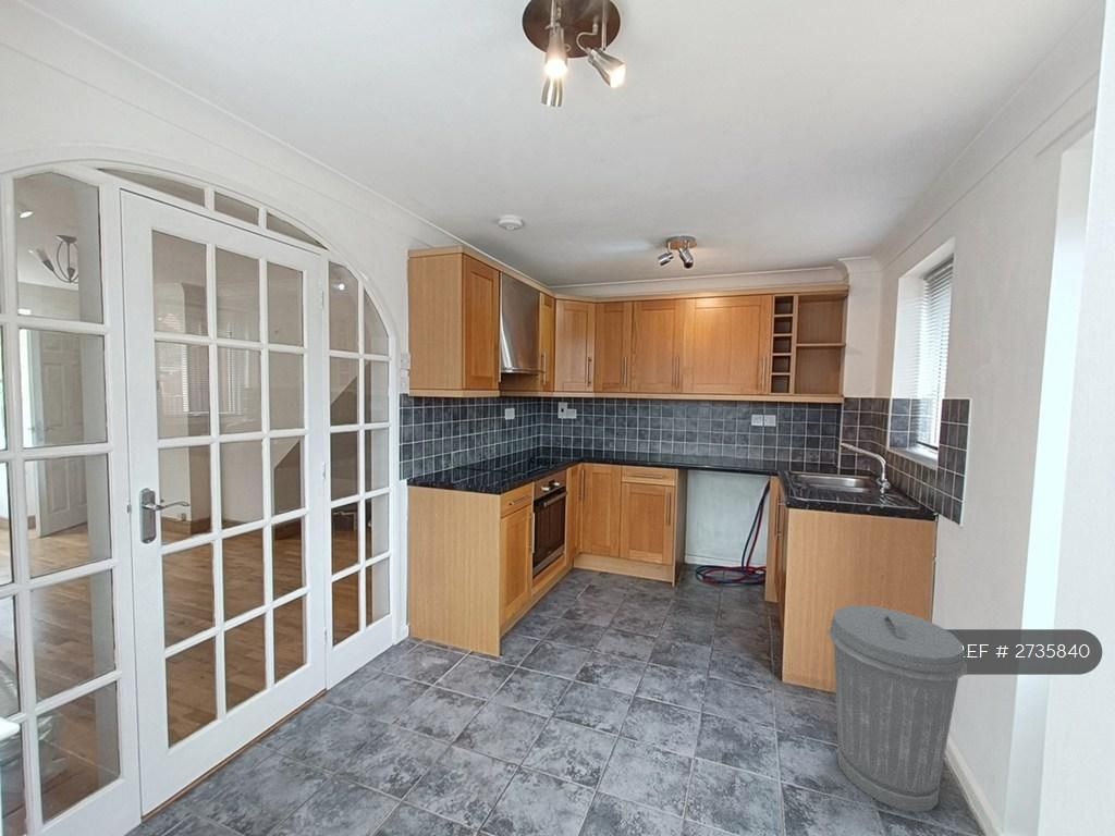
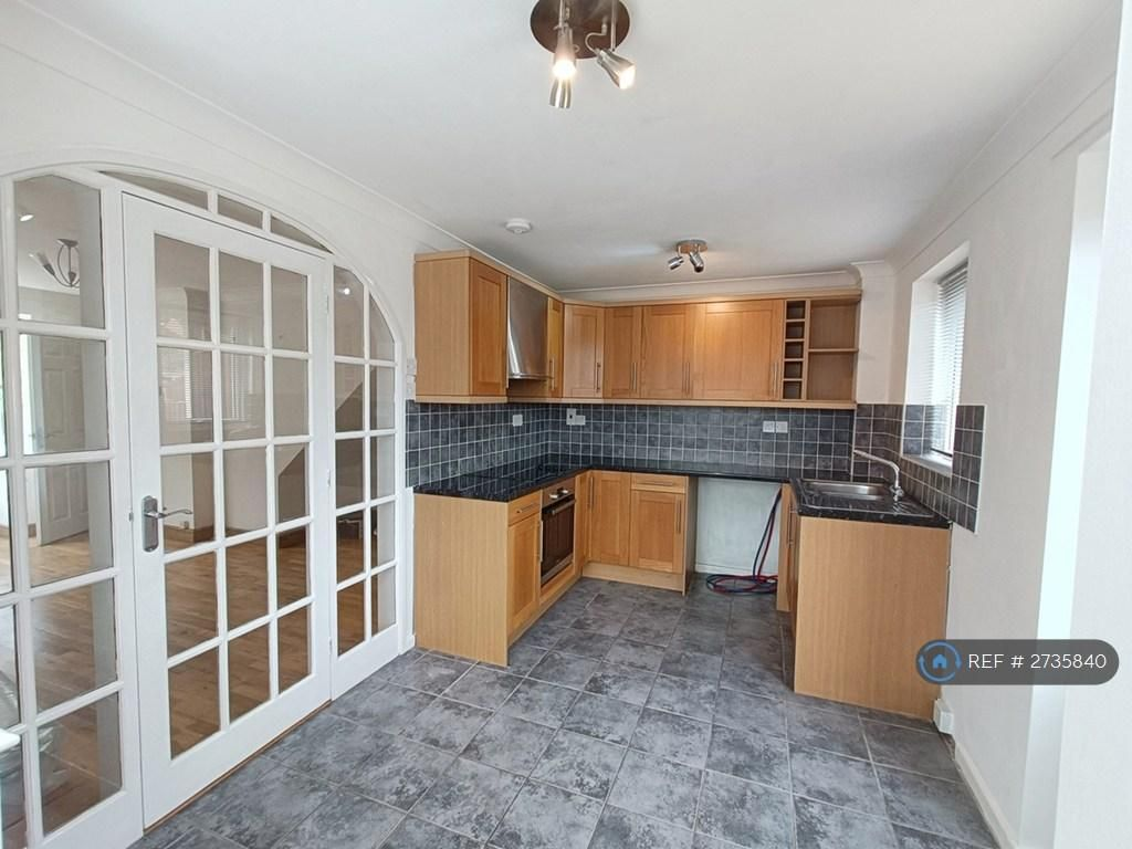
- trash can [826,604,968,813]
